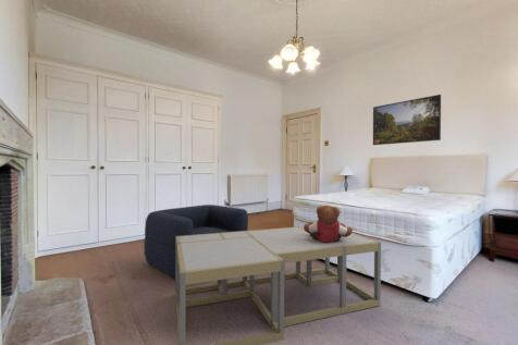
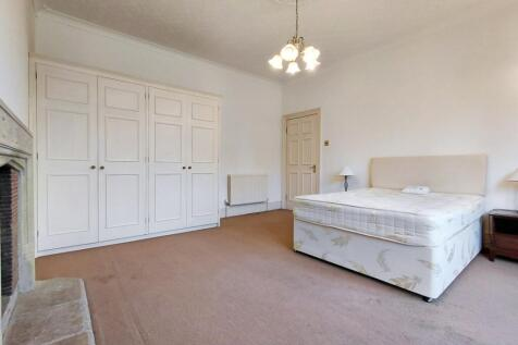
- teddy bear [304,205,354,243]
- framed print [372,94,442,146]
- armchair [144,204,249,279]
- coffee table [174,225,382,345]
